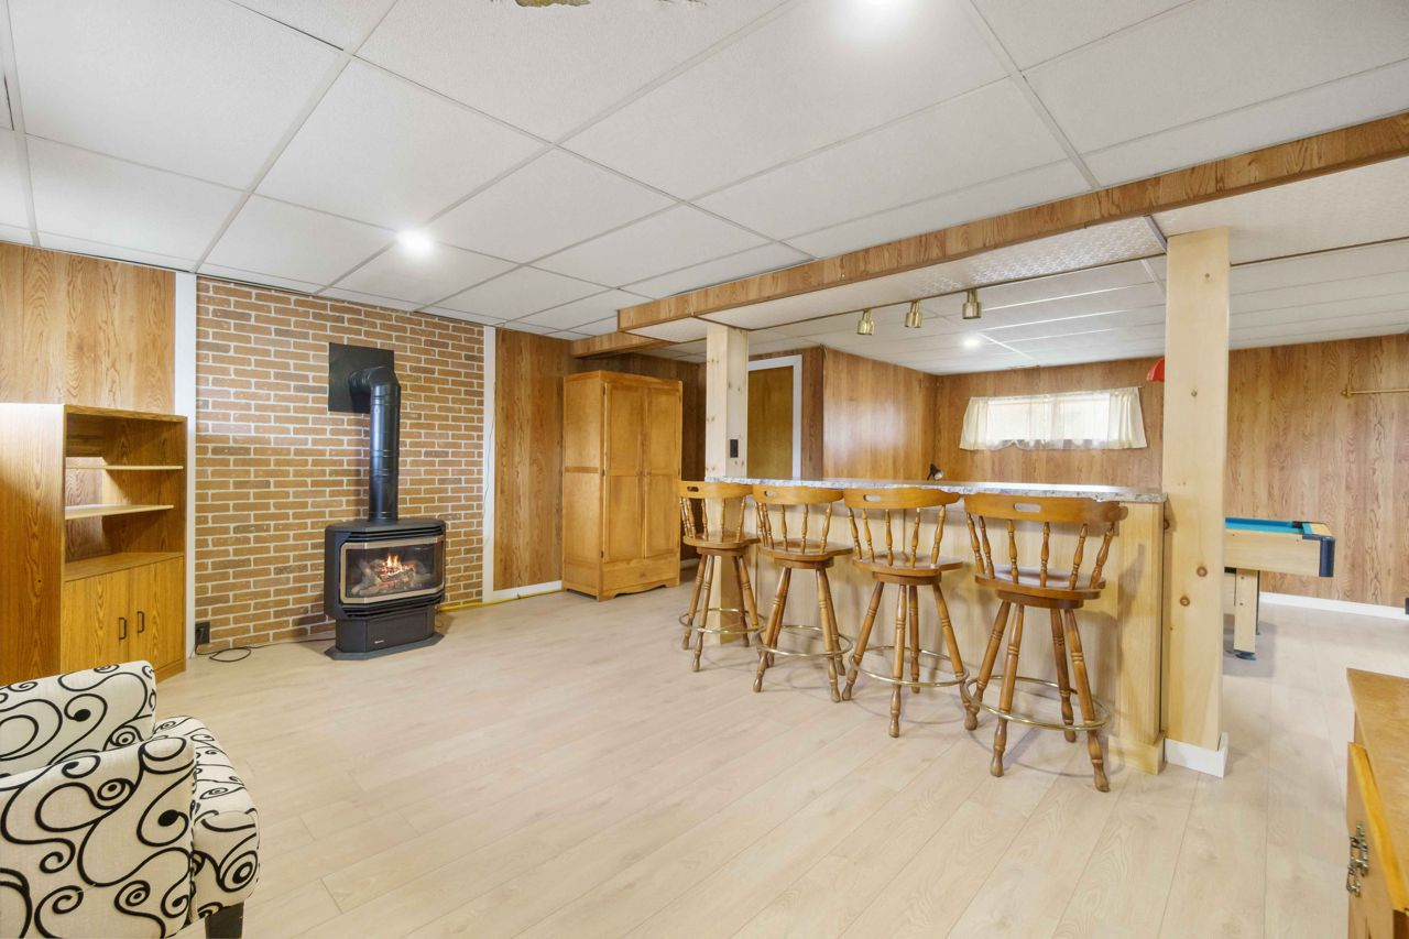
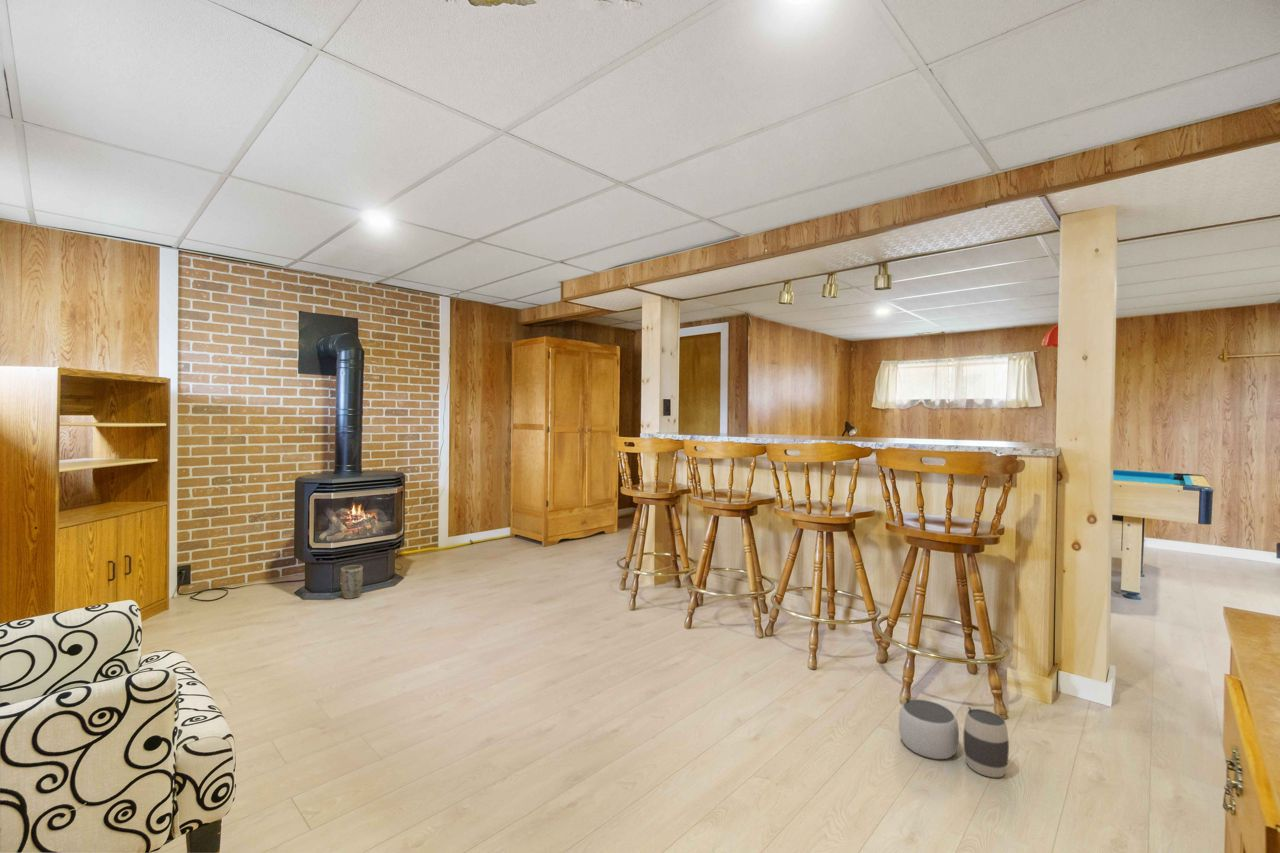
+ plant pot [340,564,364,600]
+ waste basket [898,697,1010,779]
